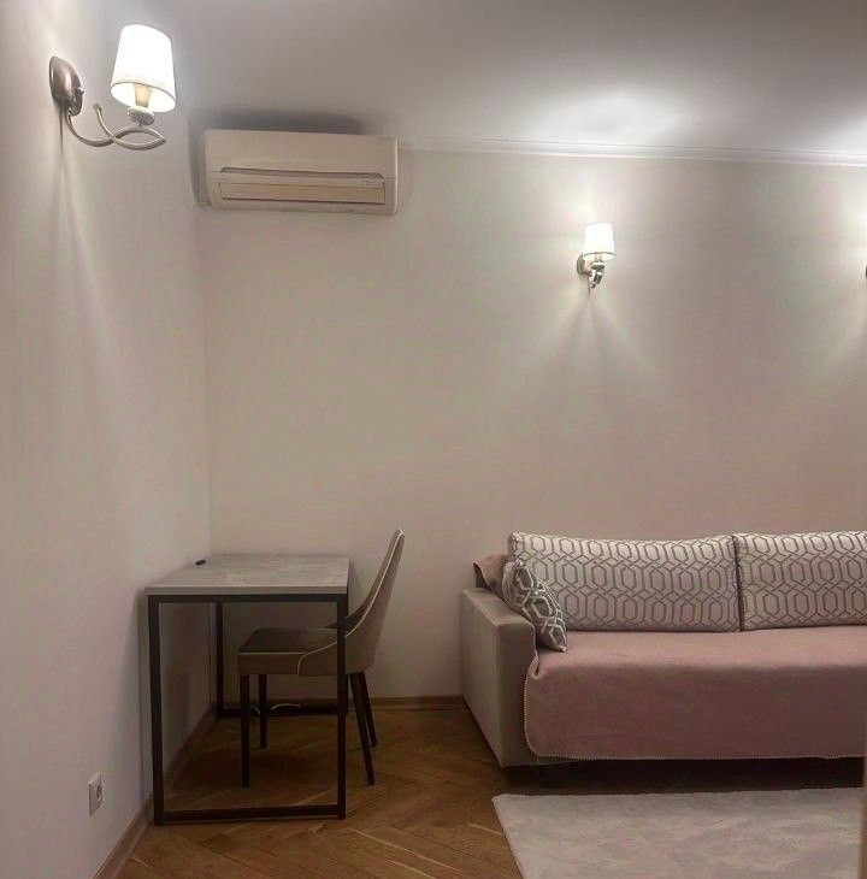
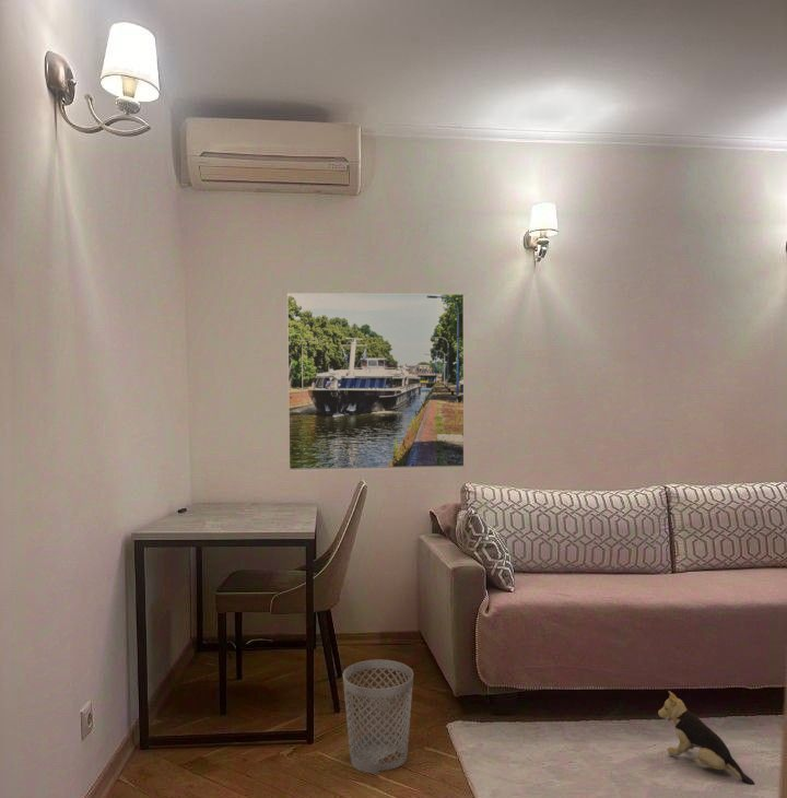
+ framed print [286,292,466,472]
+ plush toy [657,690,755,786]
+ wastebasket [342,659,414,775]
